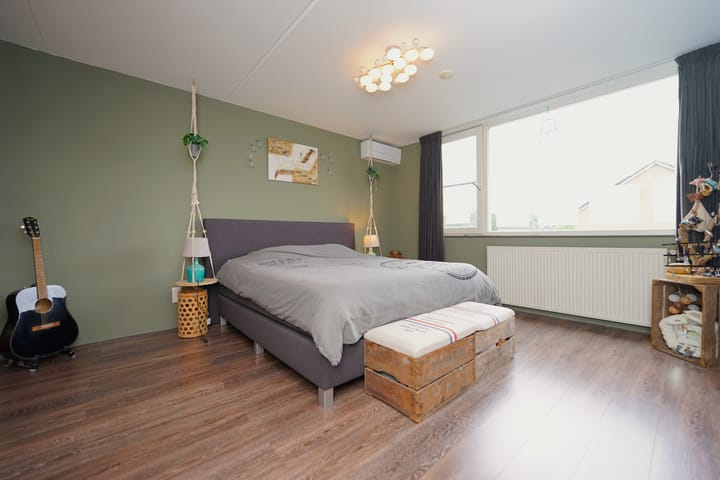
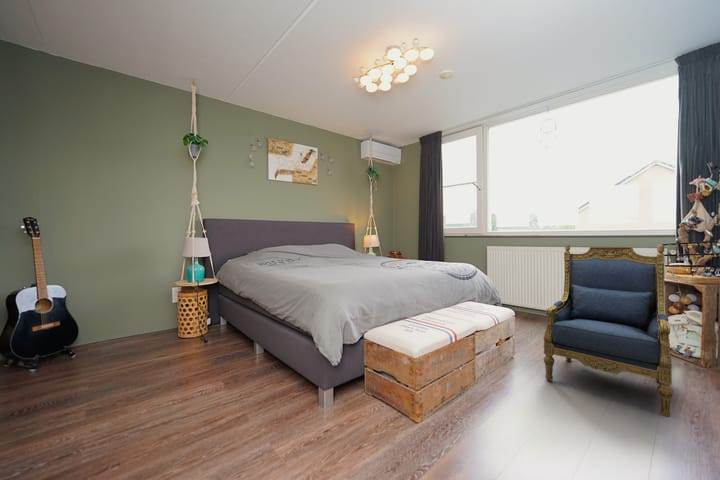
+ armchair [543,242,675,418]
